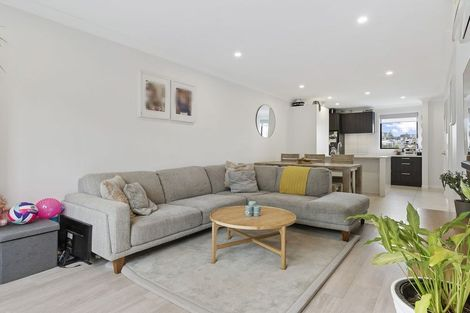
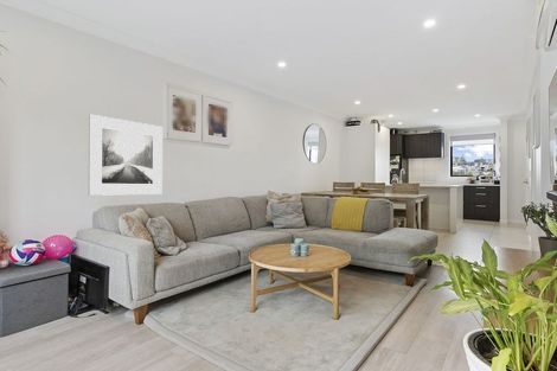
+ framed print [88,113,164,197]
